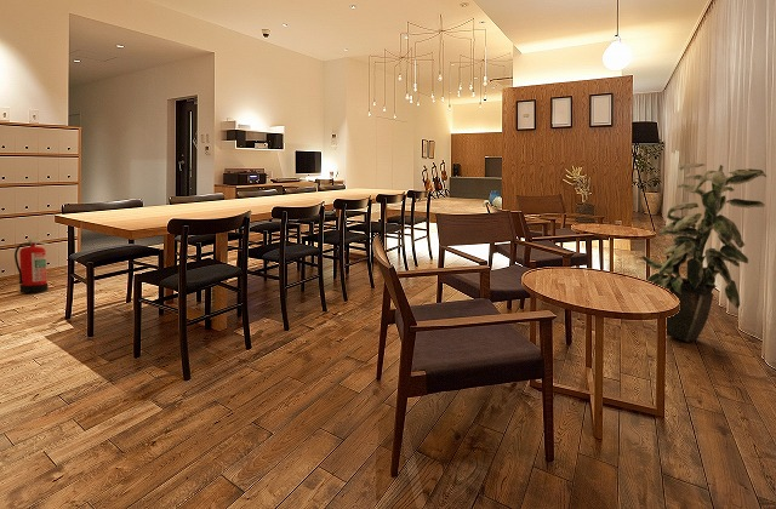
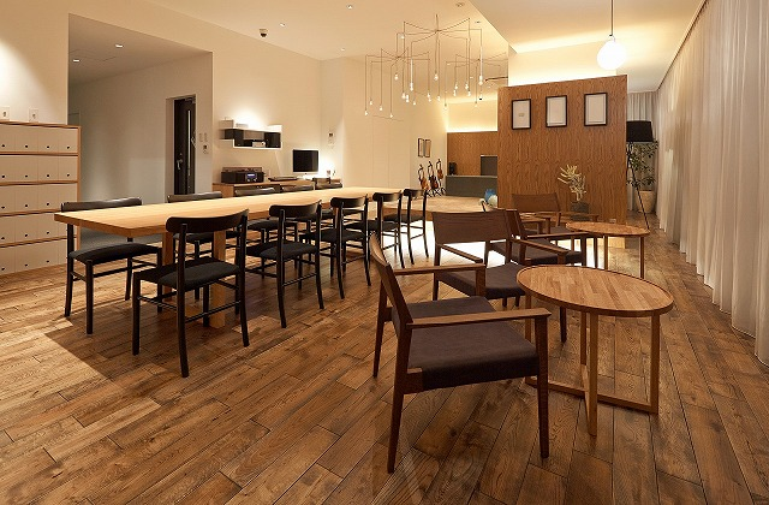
- indoor plant [640,161,768,343]
- fire extinguisher [13,235,50,294]
